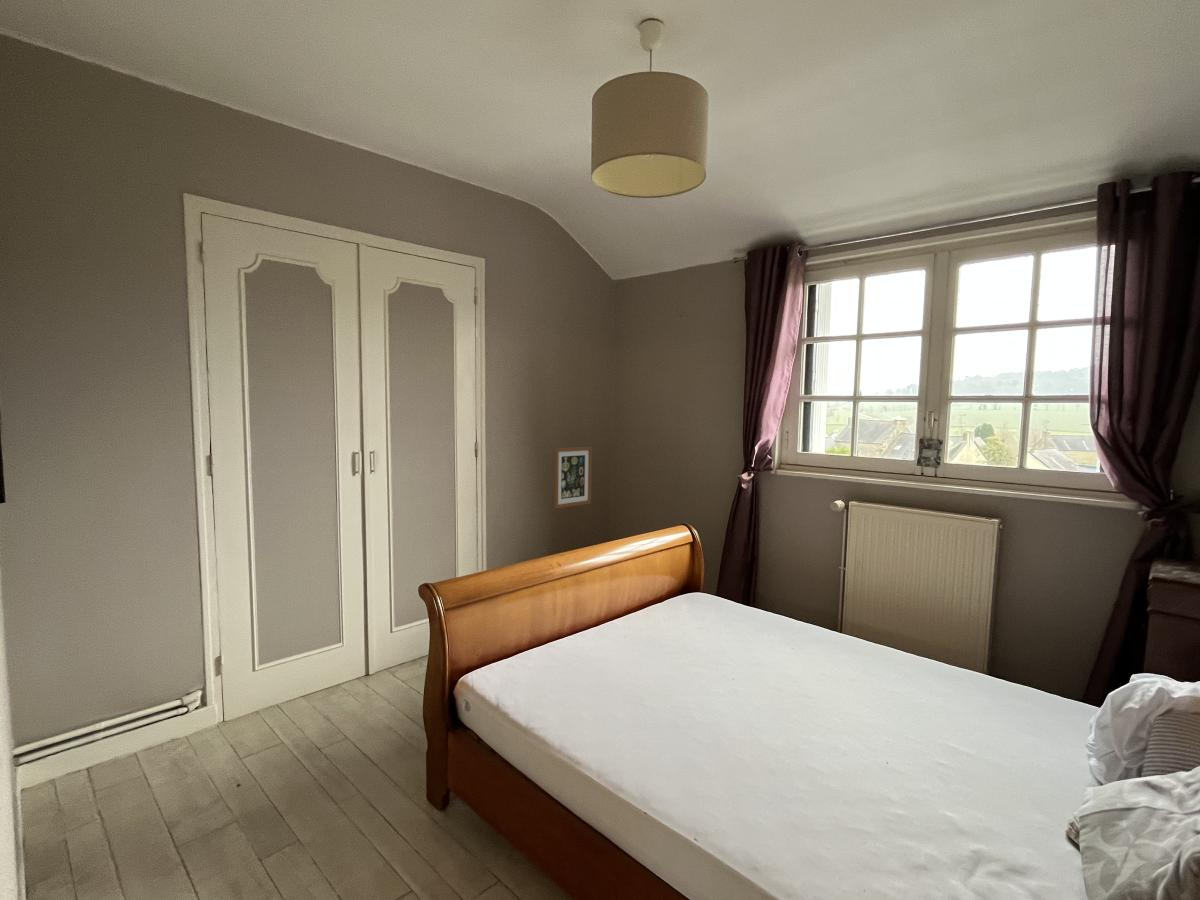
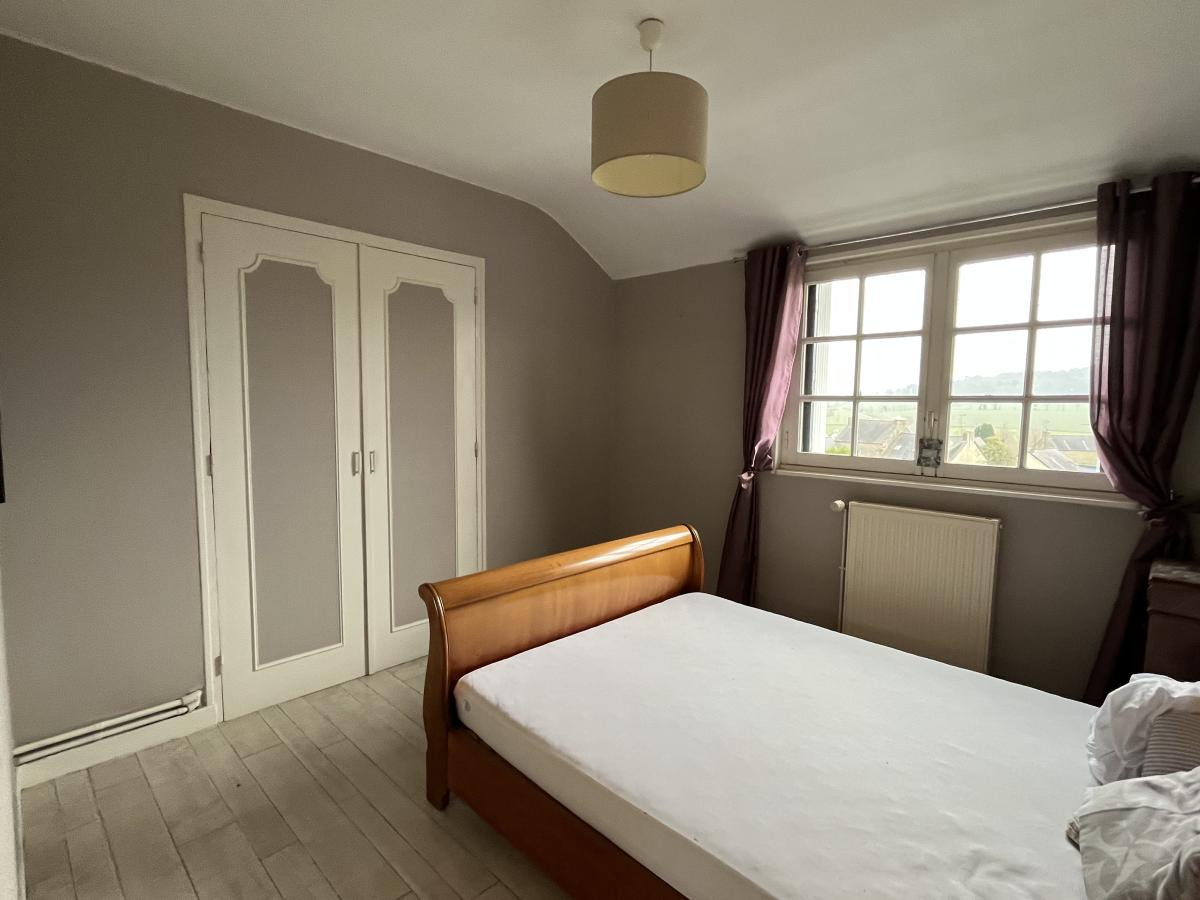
- wall art [553,446,593,509]
